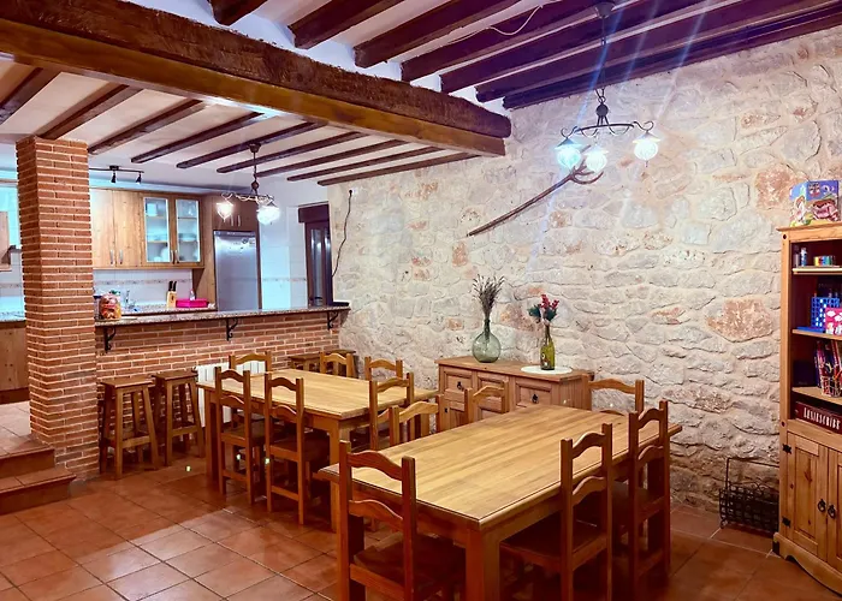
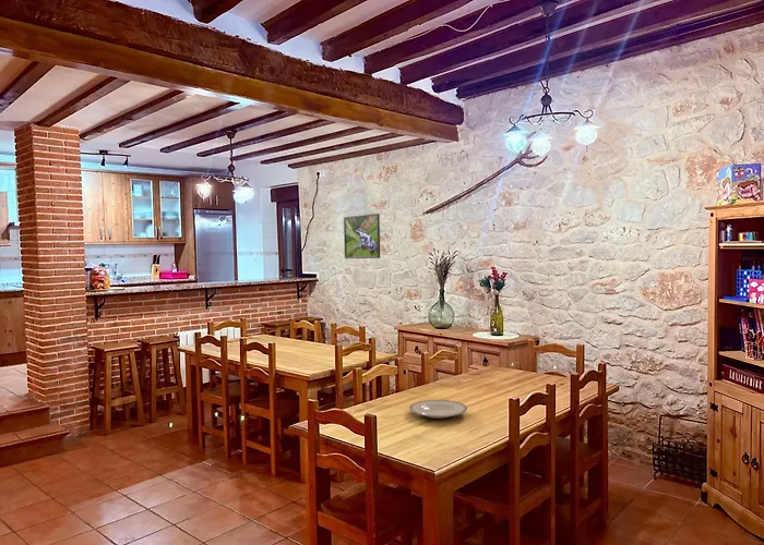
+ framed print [343,213,381,259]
+ plate [408,399,468,420]
